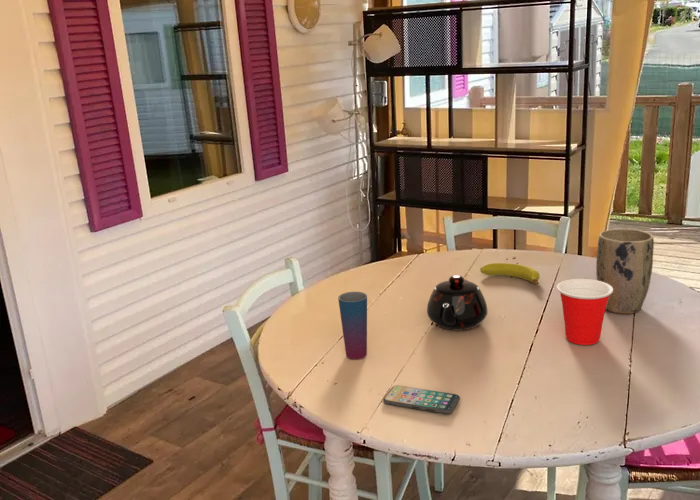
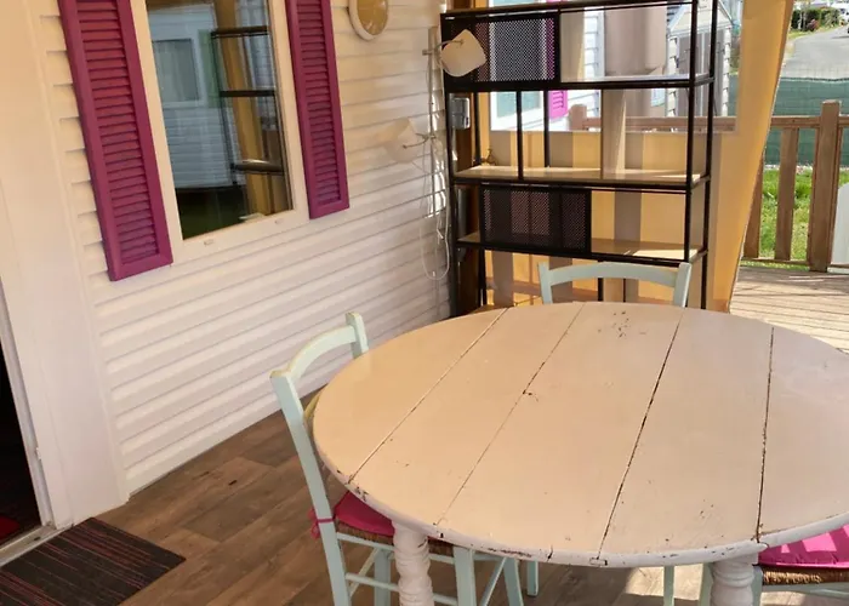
- smartphone [382,384,461,415]
- cup [556,278,613,346]
- teapot [426,274,488,331]
- fruit [479,262,540,286]
- plant pot [595,228,655,315]
- cup [337,291,368,360]
